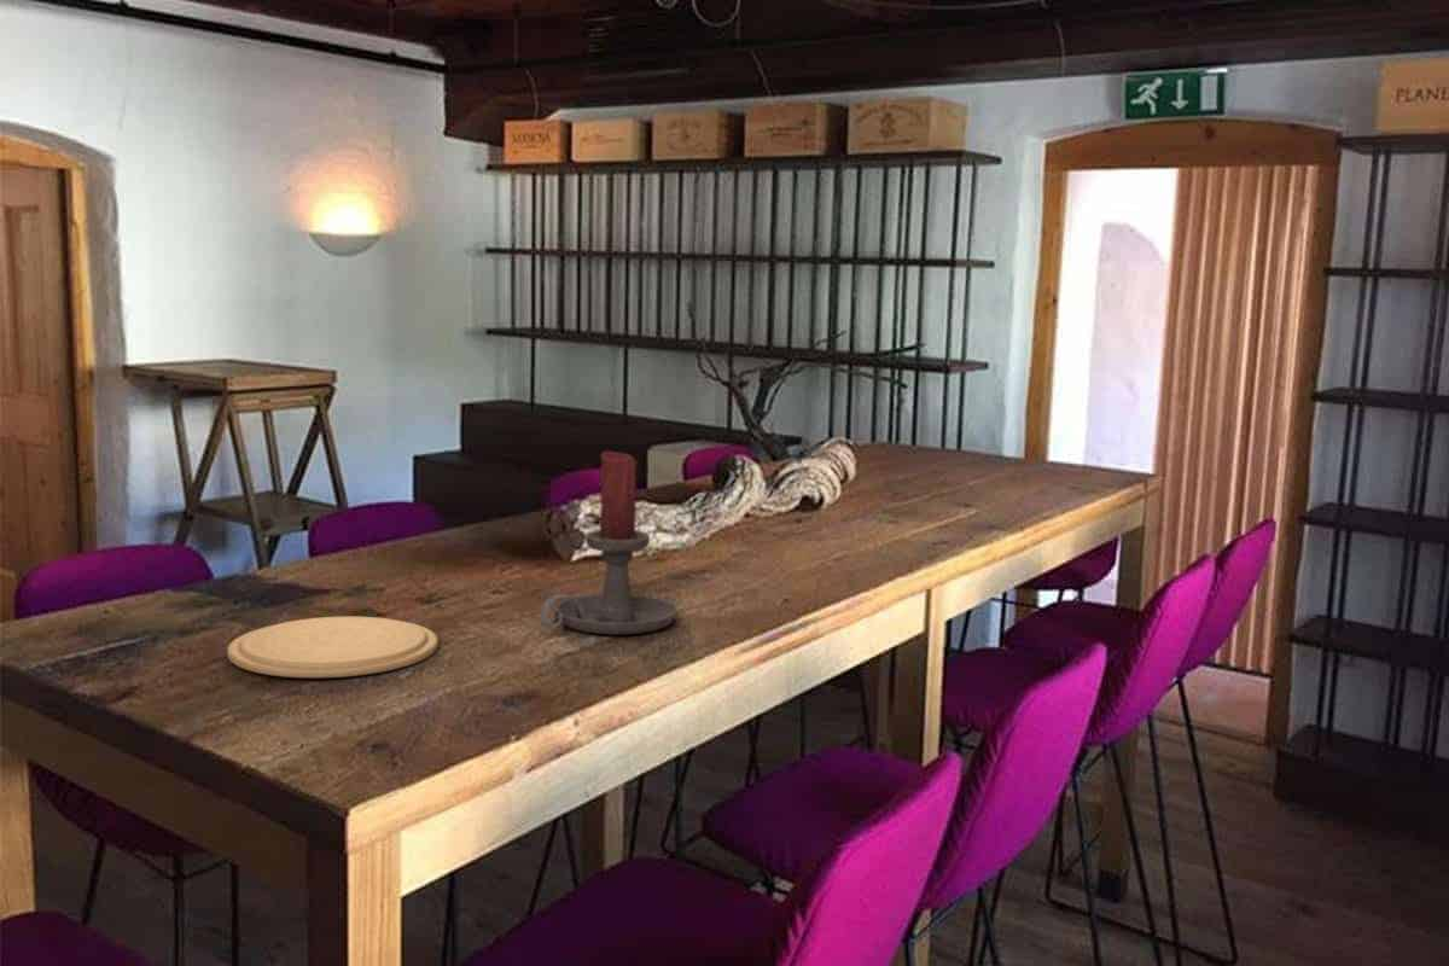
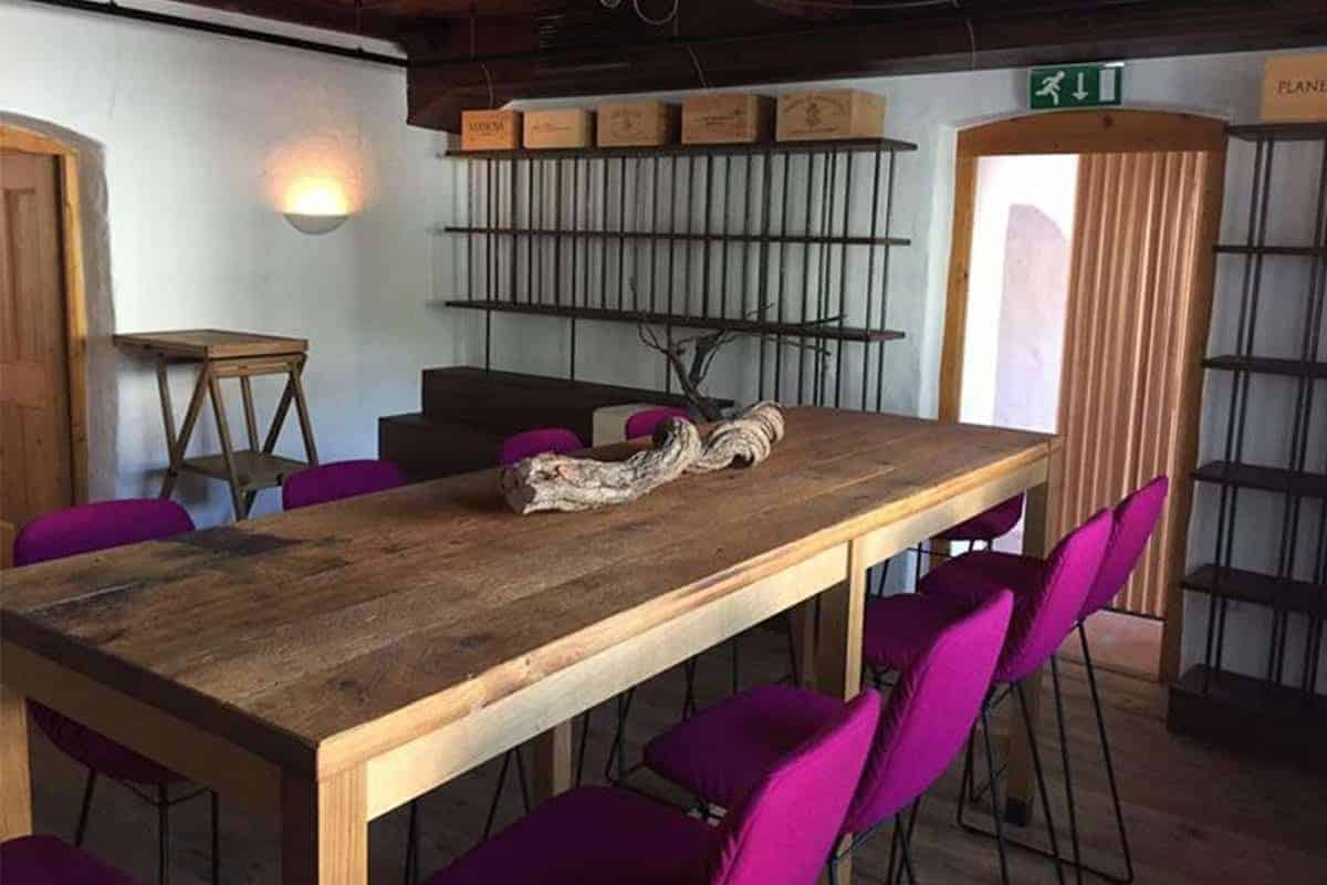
- plate [226,616,440,679]
- candle holder [539,450,680,635]
